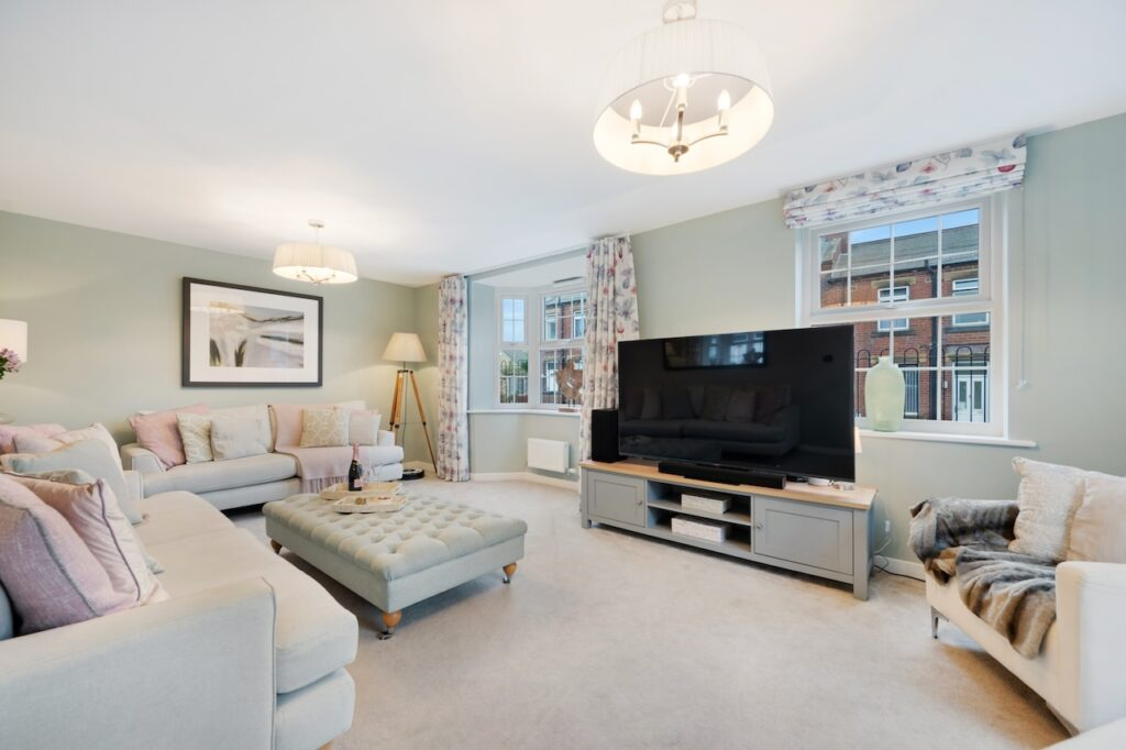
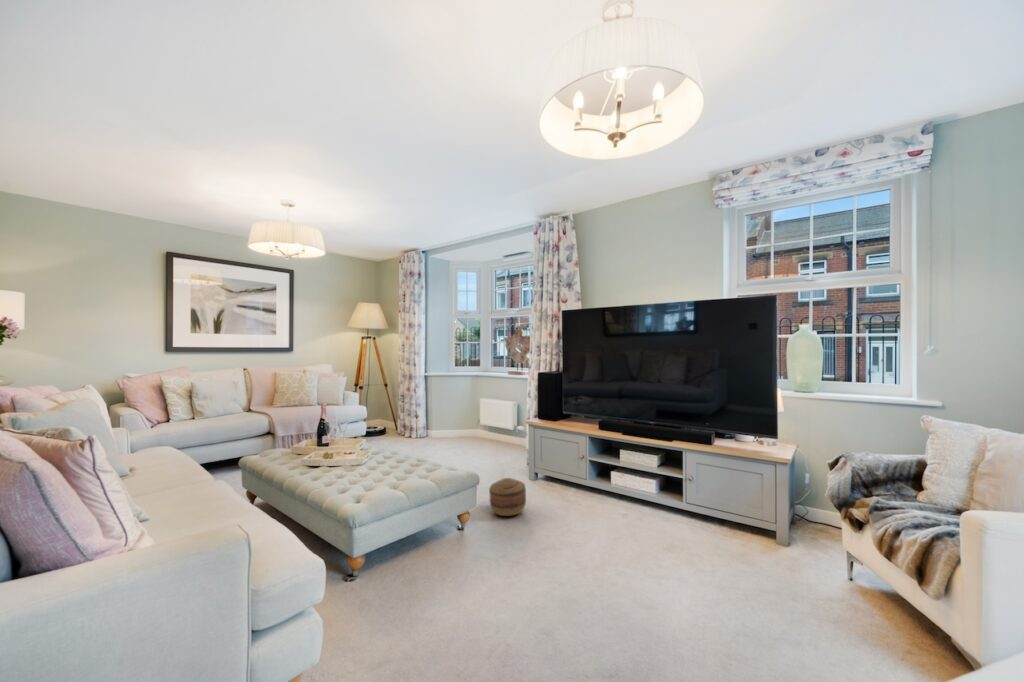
+ basket [488,477,527,517]
